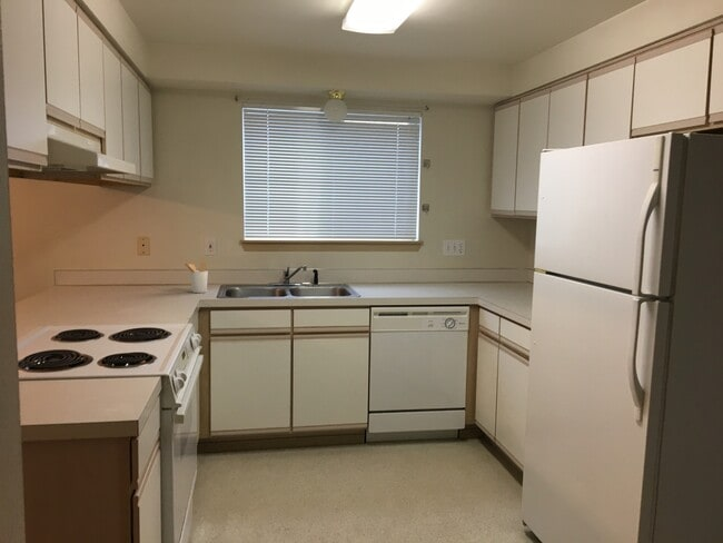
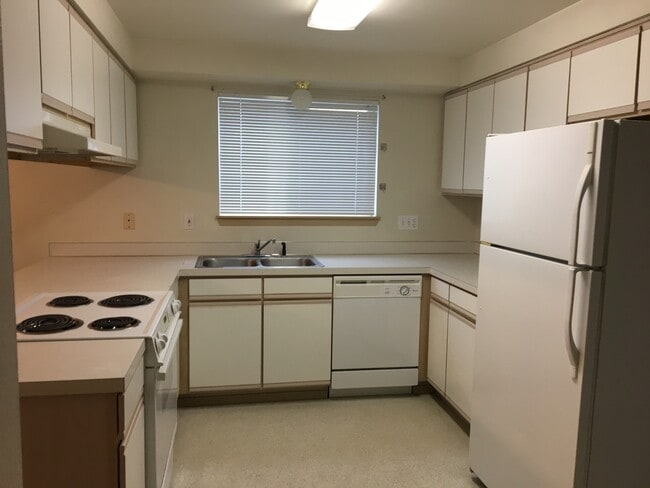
- utensil holder [182,260,209,294]
